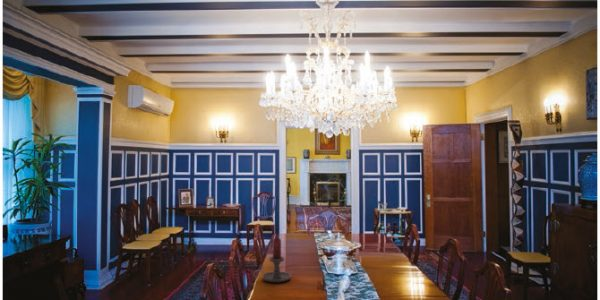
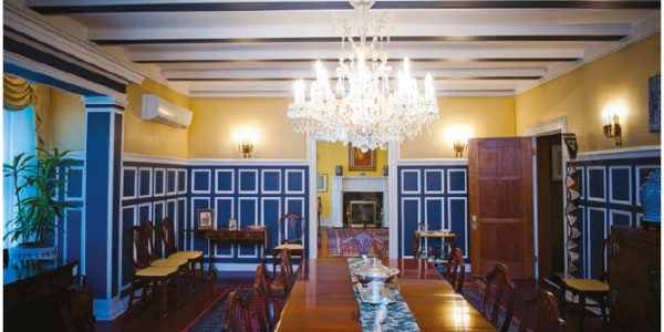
- candle holder [253,237,292,283]
